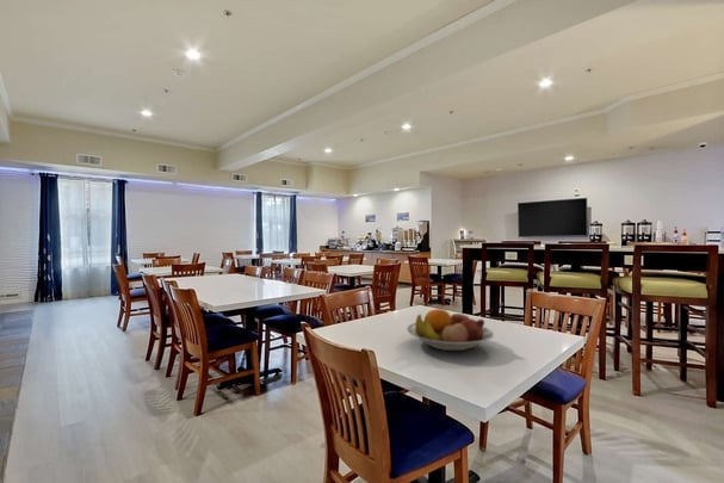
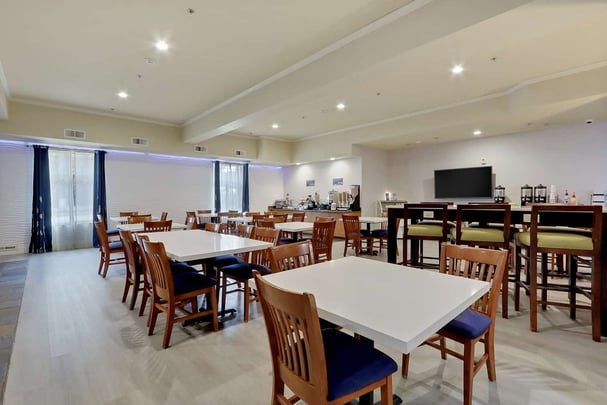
- fruit bowl [406,308,495,352]
